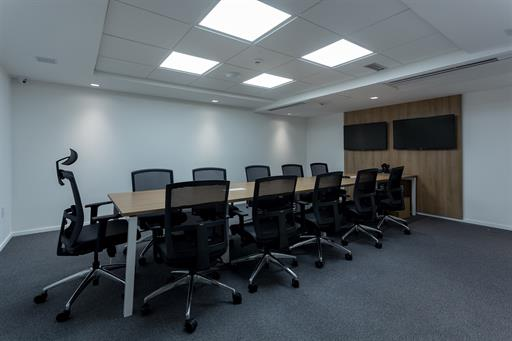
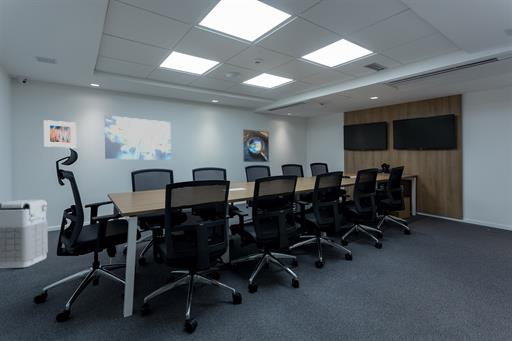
+ wall art [104,115,171,161]
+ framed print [43,119,77,148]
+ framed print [242,128,270,163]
+ grenade [0,199,49,269]
